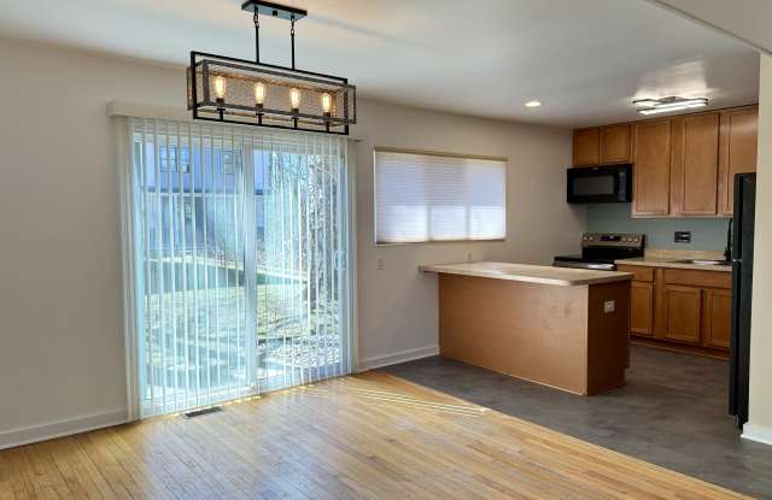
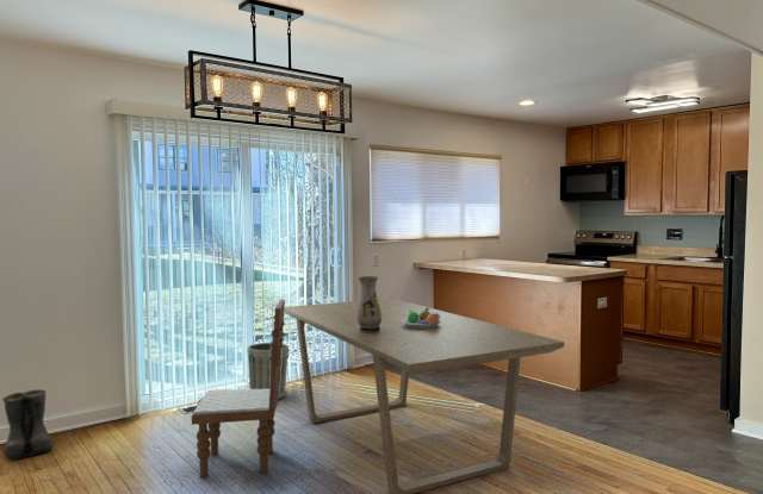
+ fruit bowl [402,308,441,329]
+ boots [1,388,54,462]
+ dining chair [191,298,286,479]
+ vase [358,275,382,332]
+ trash can [197,342,291,406]
+ dining table [284,298,565,494]
